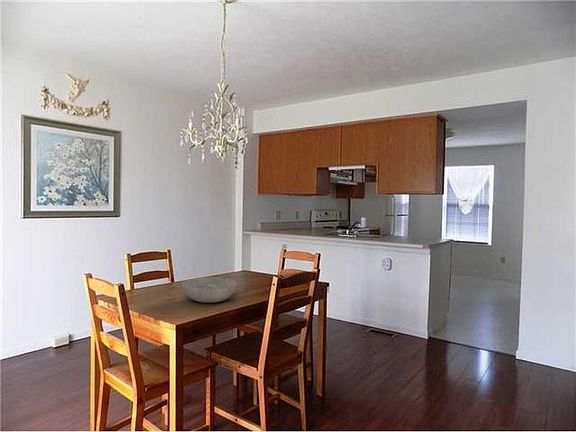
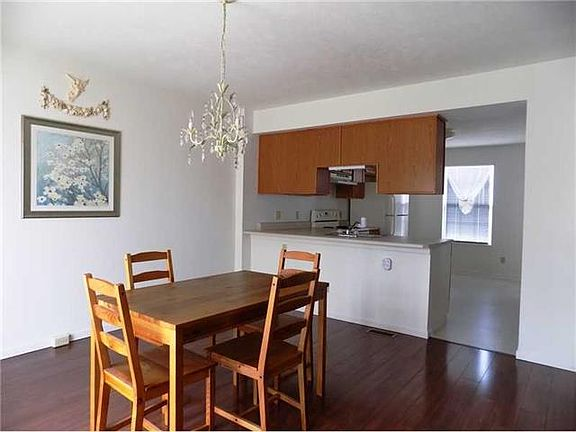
- bowl [181,276,238,304]
